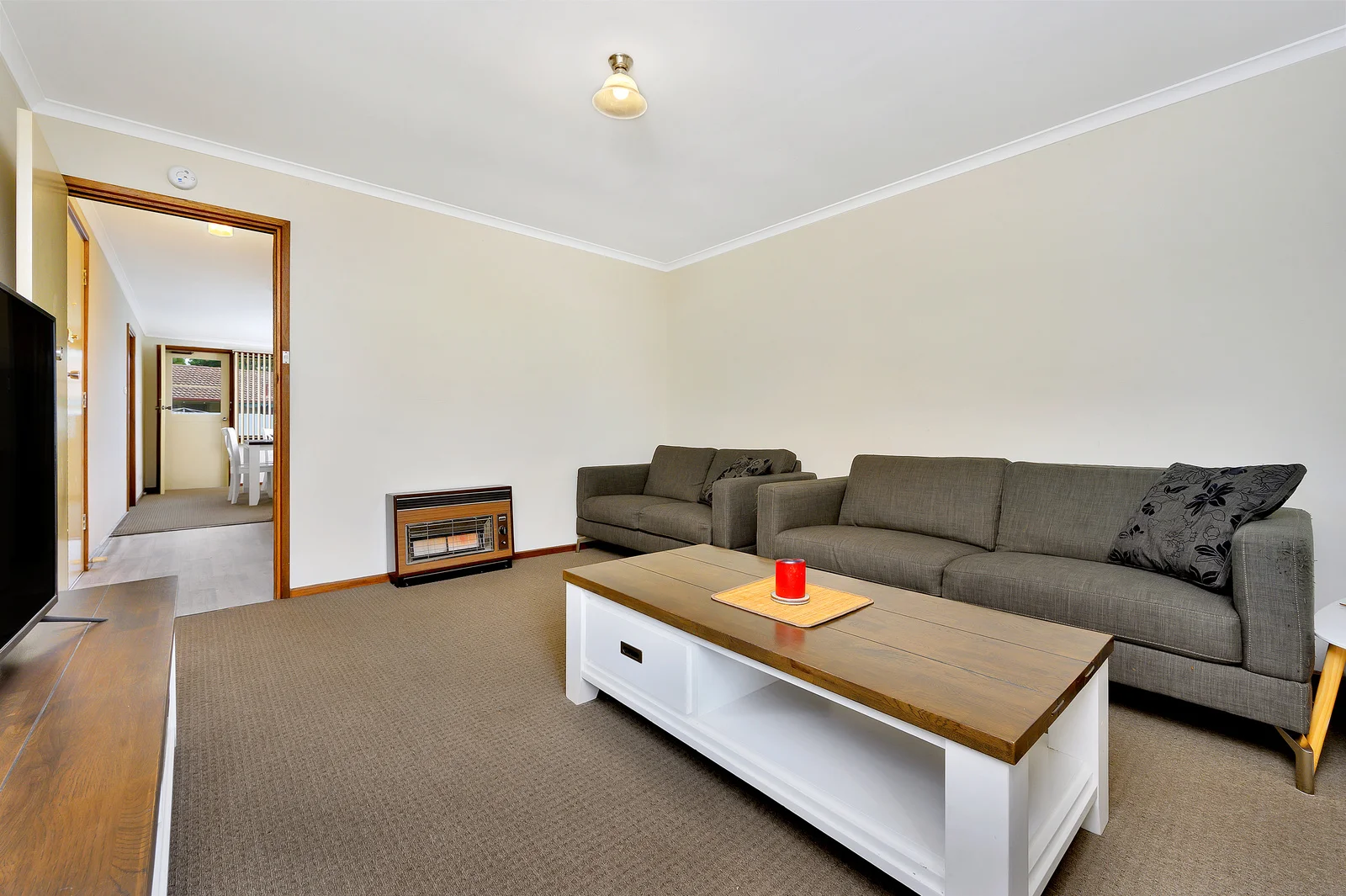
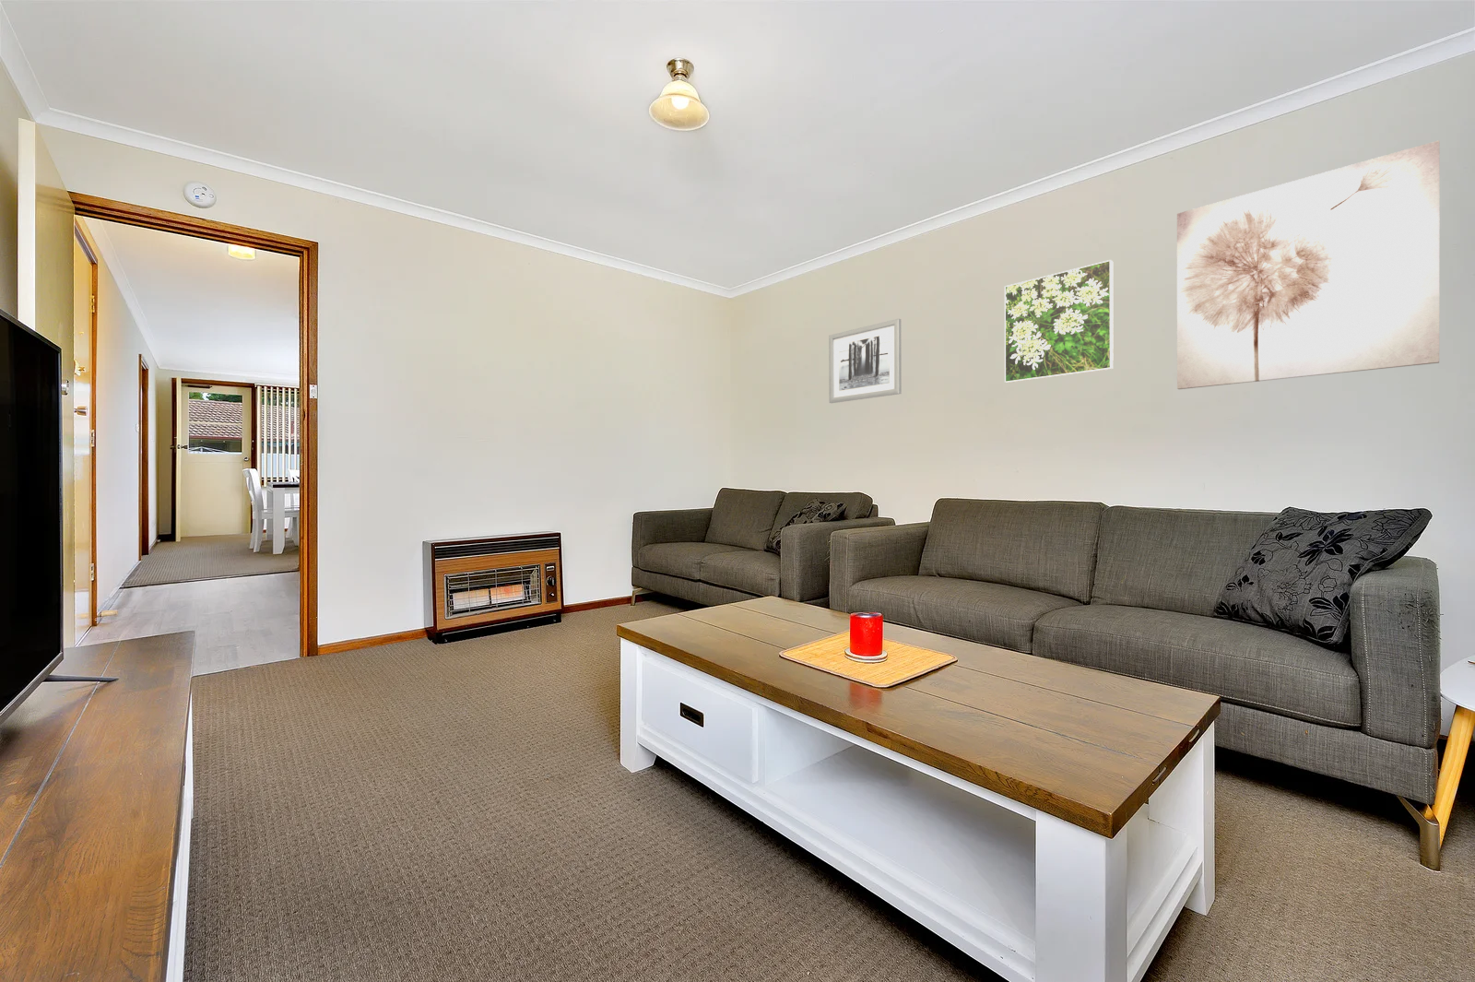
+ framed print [1004,259,1114,384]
+ wall art [1176,139,1440,390]
+ wall art [827,318,903,403]
